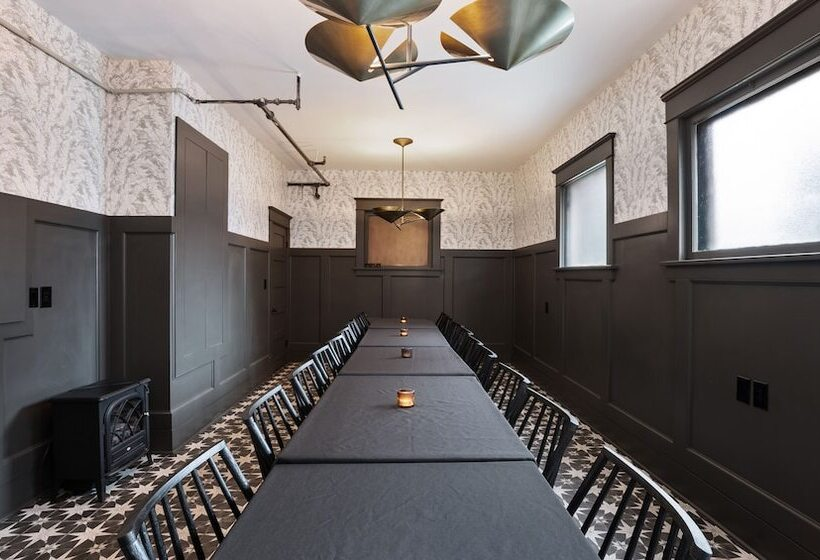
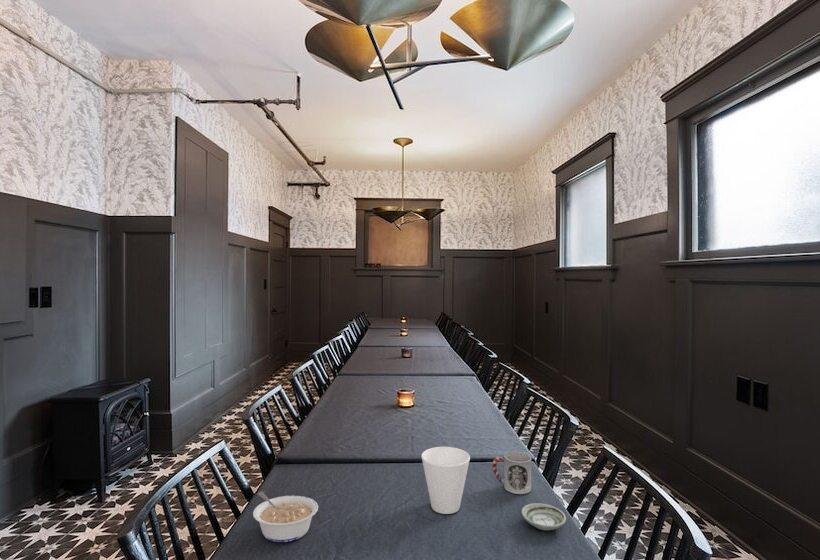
+ legume [252,490,319,543]
+ saucer [520,502,567,531]
+ cup [420,446,471,515]
+ cup [491,451,532,495]
